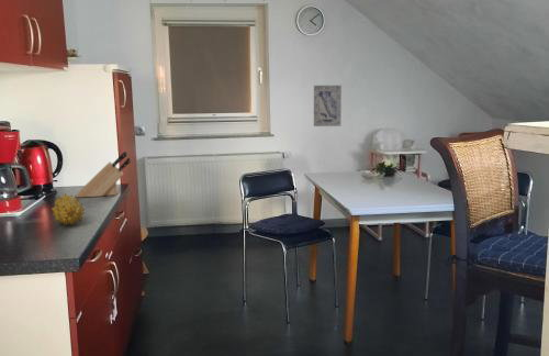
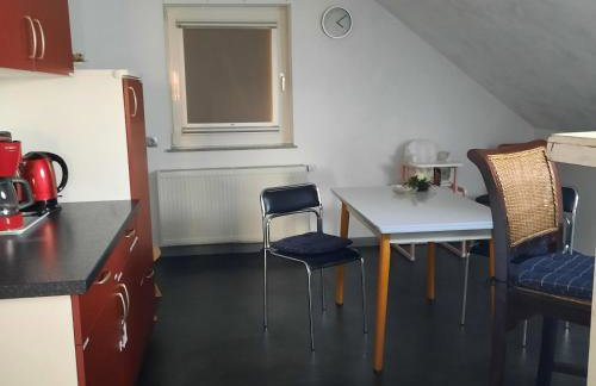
- wall art [313,85,343,127]
- fruit [51,192,86,226]
- knife block [75,151,132,199]
